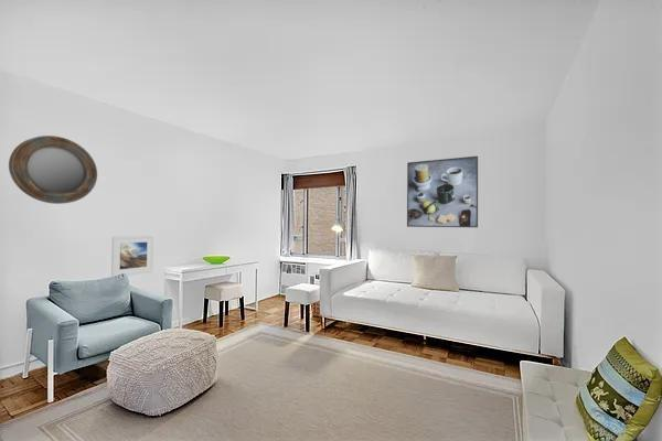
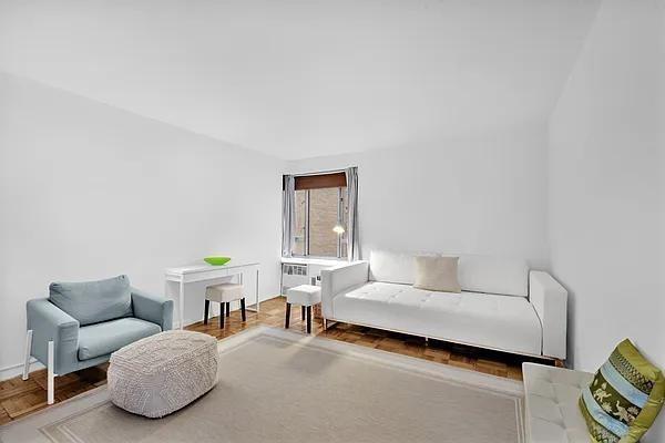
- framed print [110,235,154,278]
- home mirror [8,135,98,205]
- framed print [406,155,479,228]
